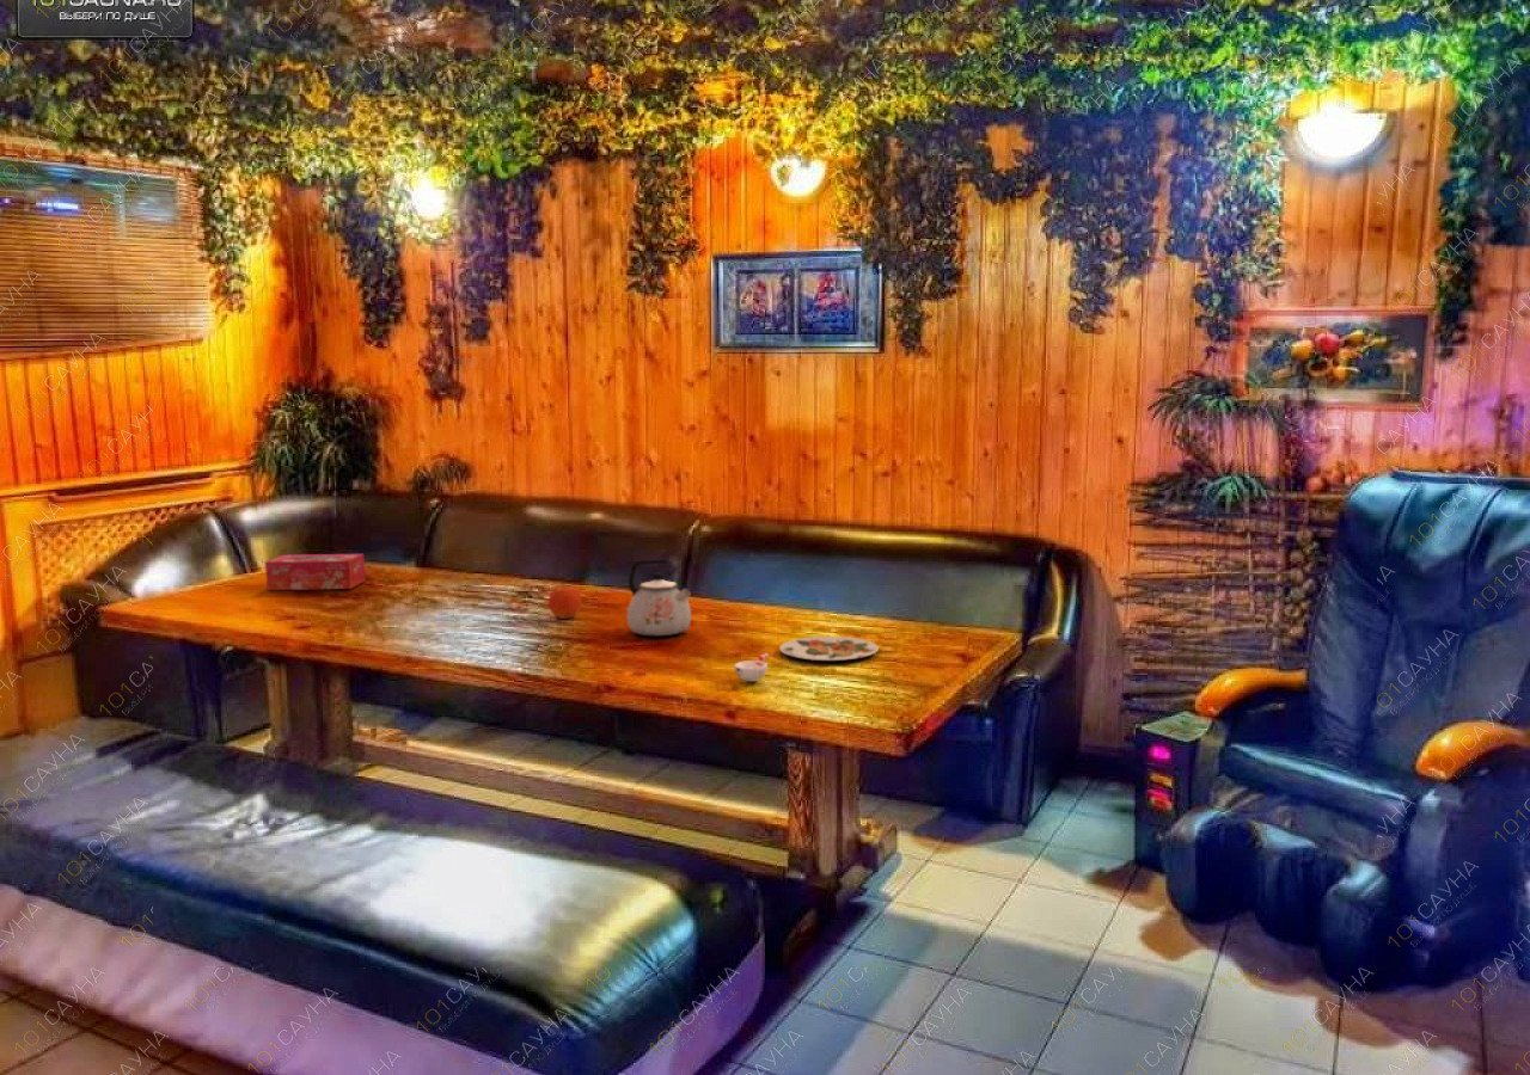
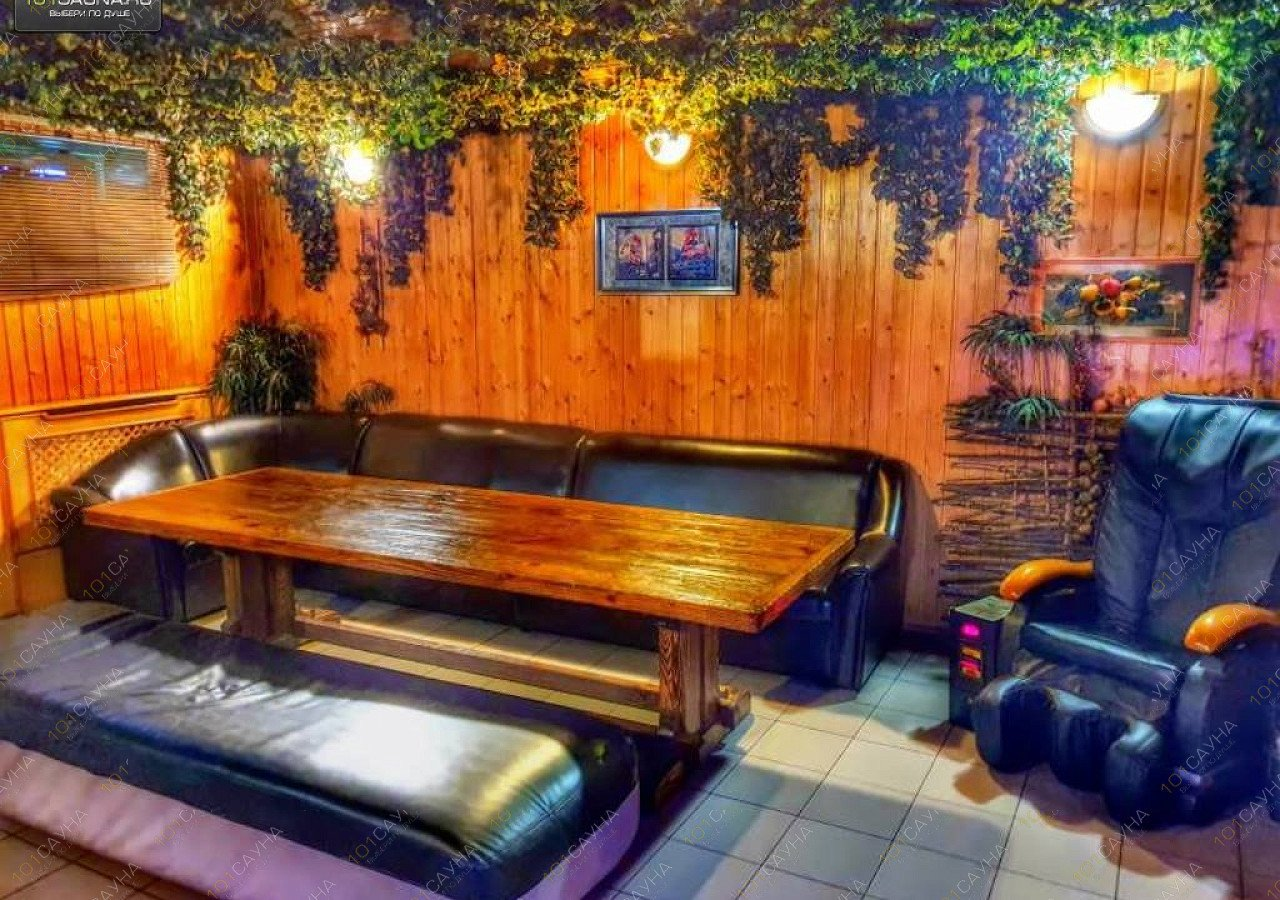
- kettle [626,558,692,637]
- cup [733,652,770,683]
- fruit [547,585,583,620]
- plate [778,635,880,662]
- tissue box [264,553,367,591]
